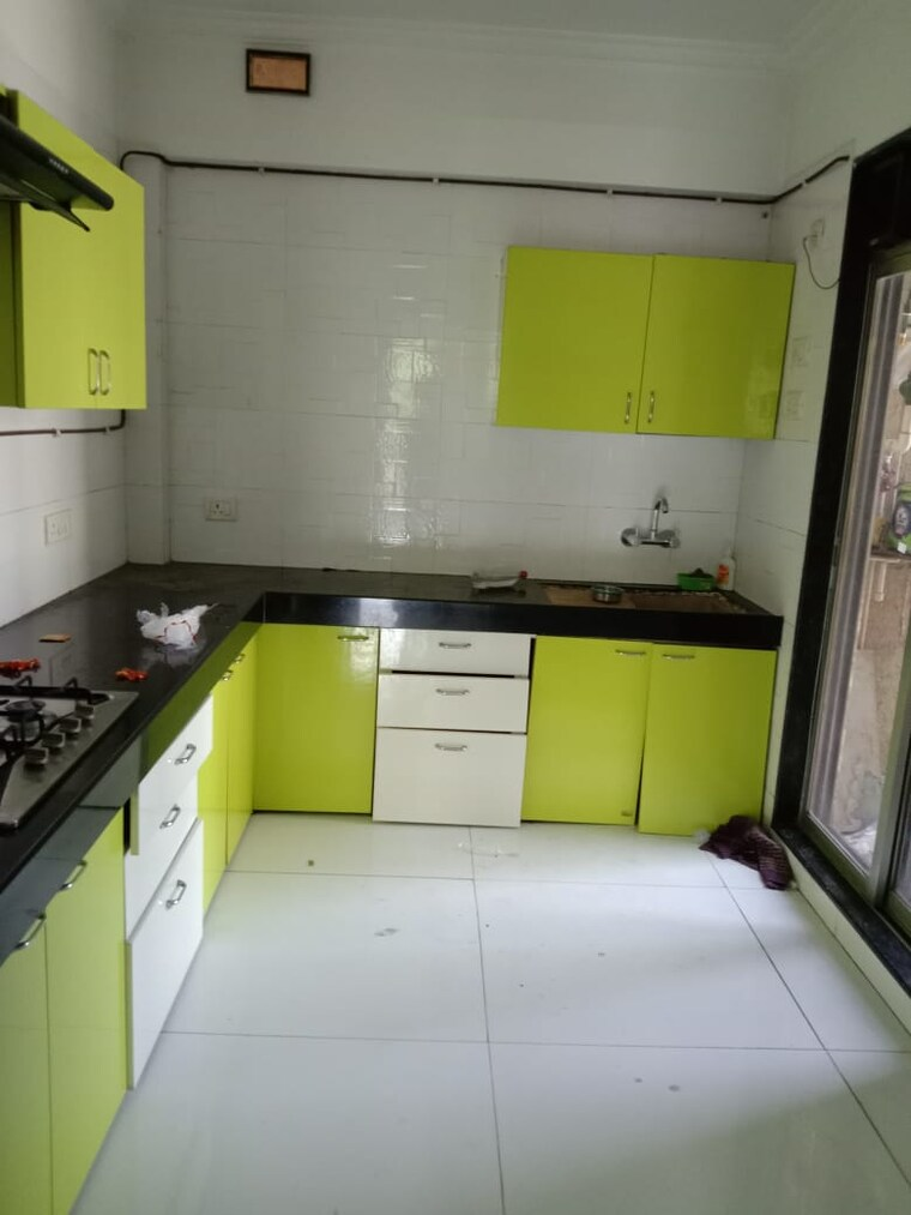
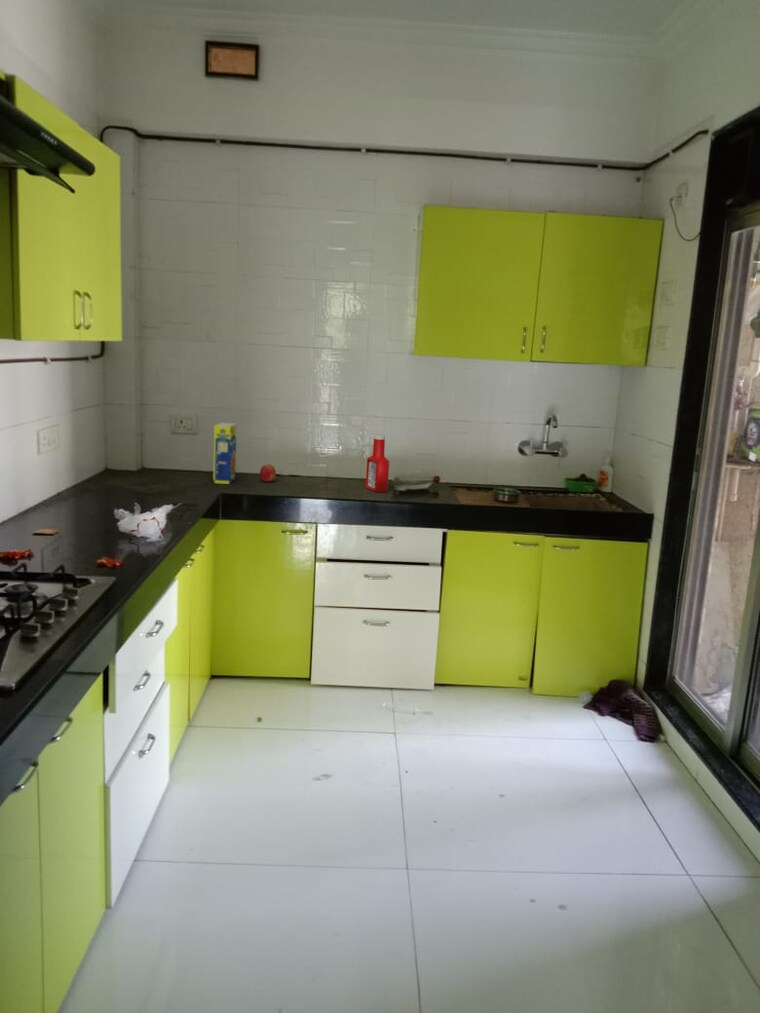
+ fruit [259,464,277,483]
+ legume [212,422,237,485]
+ soap bottle [365,434,390,493]
